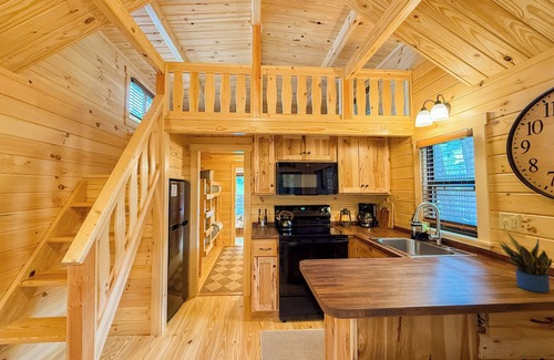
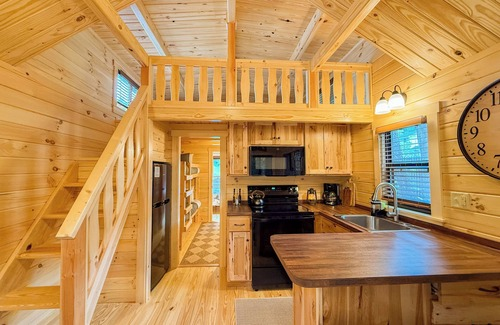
- potted plant [499,224,553,294]
